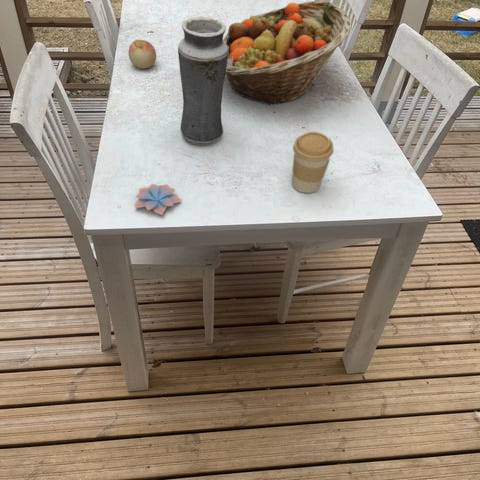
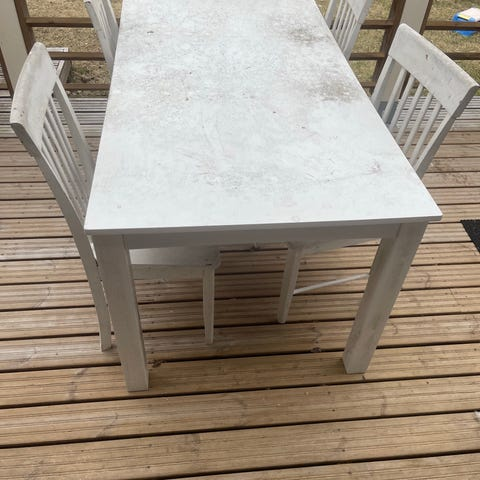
- coffee cup [291,131,335,194]
- fruit basket [223,0,353,106]
- apple [127,39,157,70]
- flower [134,183,182,216]
- vase [177,15,229,146]
